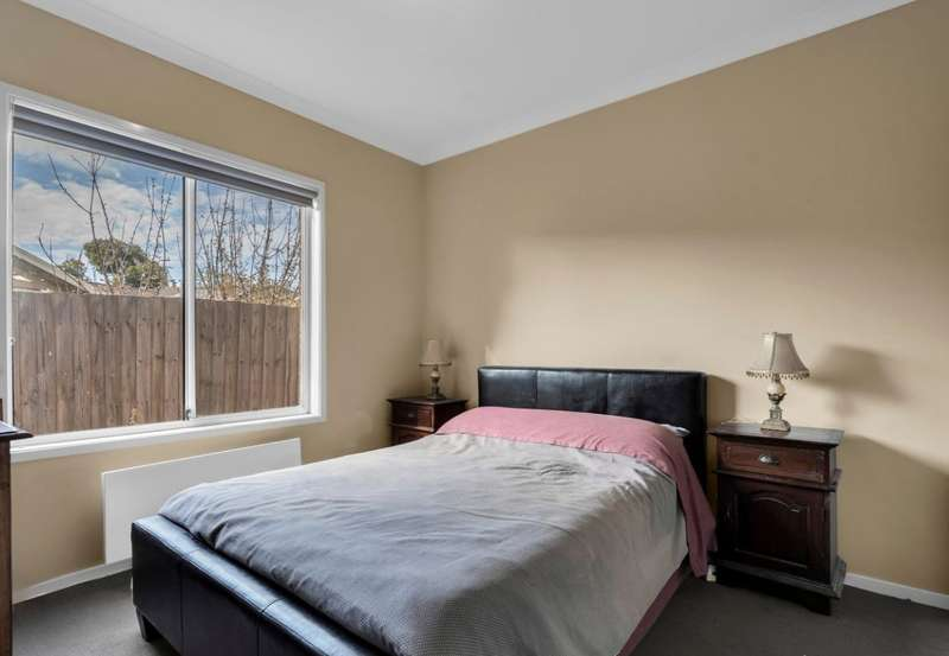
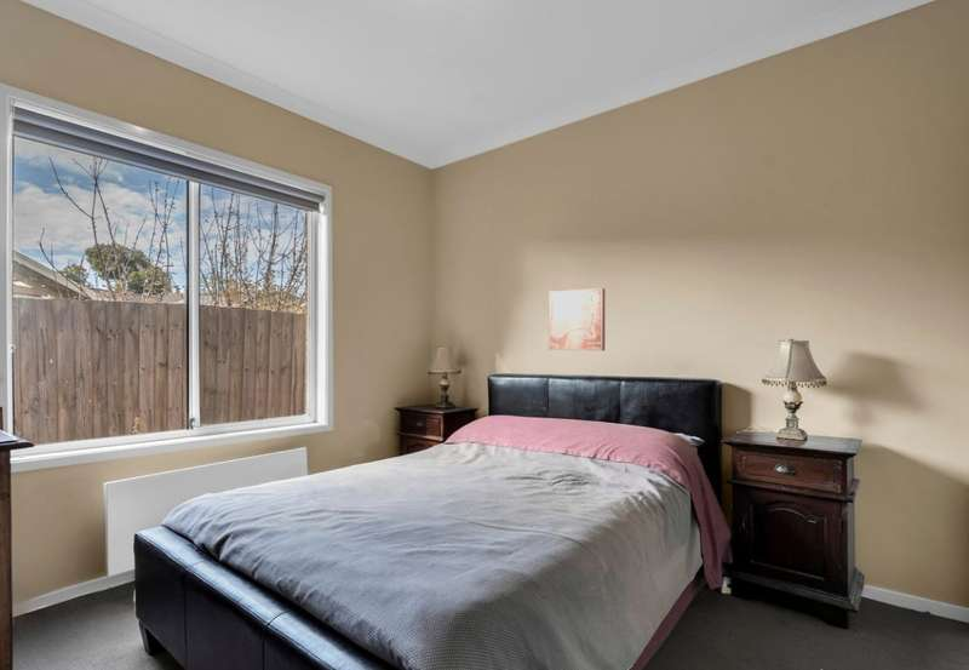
+ wall art [547,287,606,351]
